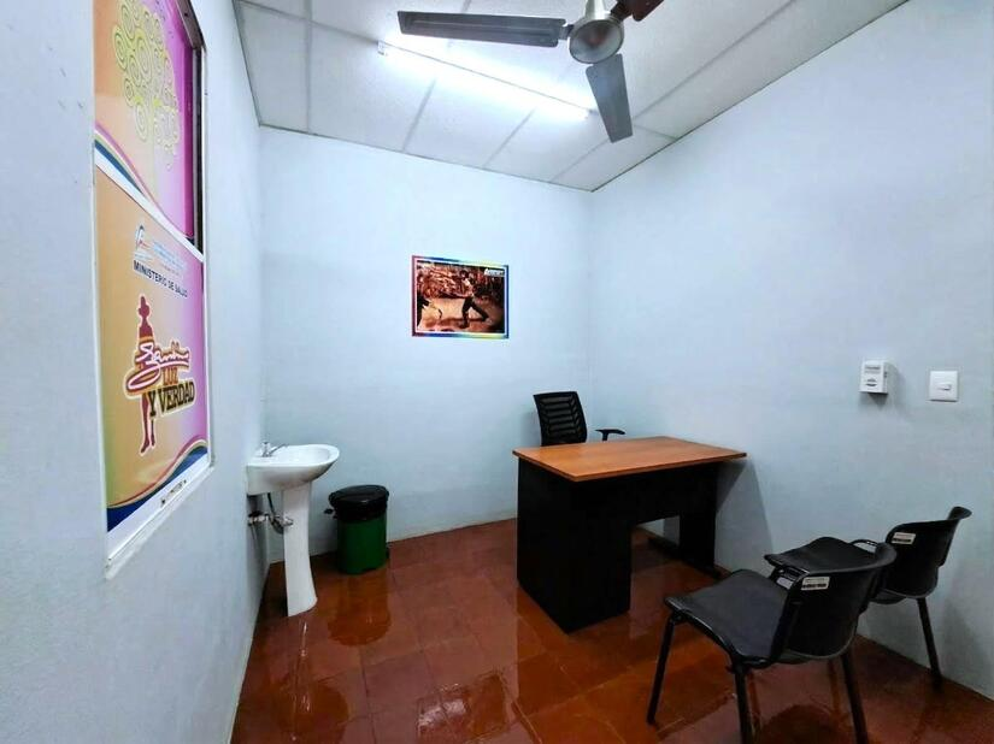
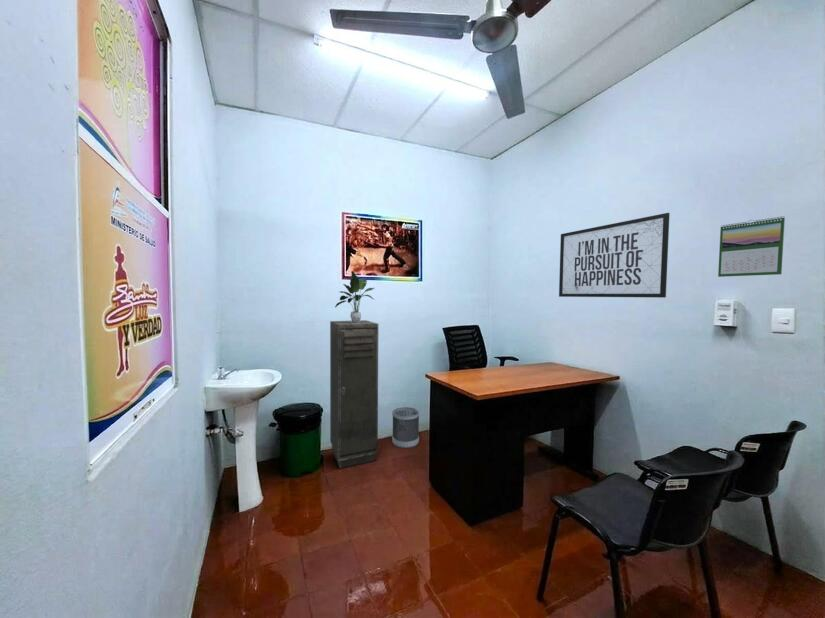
+ potted plant [334,270,376,323]
+ calendar [717,215,786,278]
+ mirror [558,212,671,299]
+ storage cabinet [329,319,379,469]
+ wastebasket [391,406,420,449]
